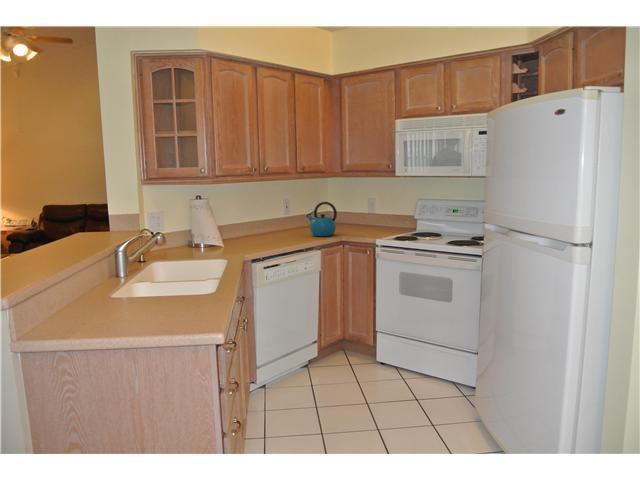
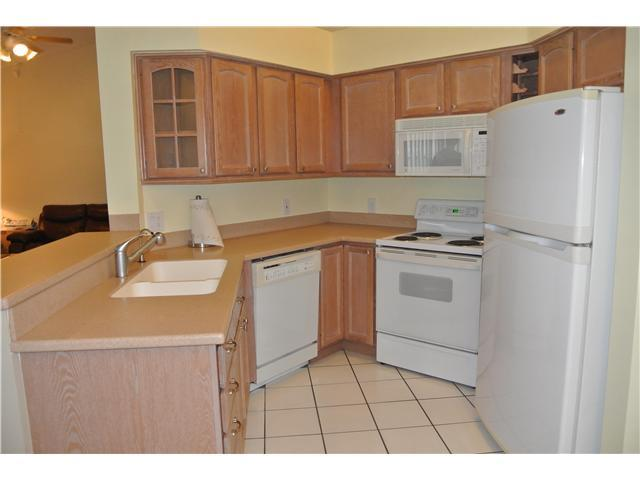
- kettle [305,201,338,237]
